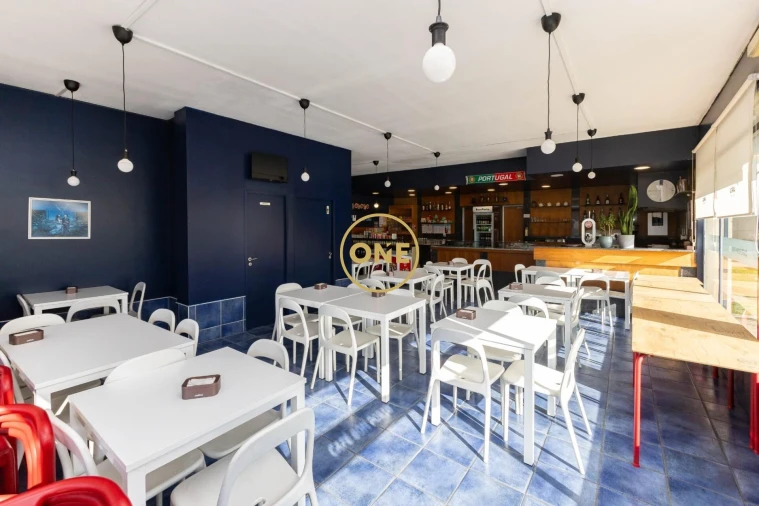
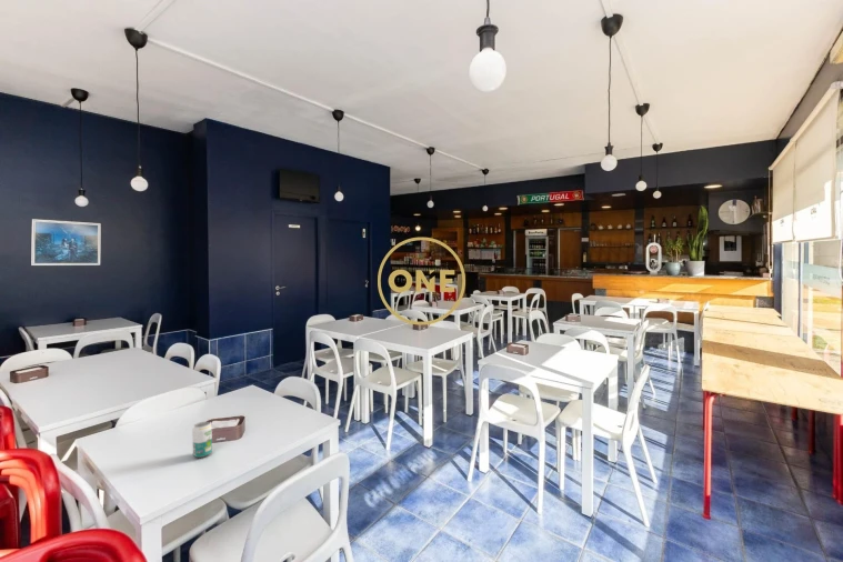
+ beverage can [191,421,213,459]
